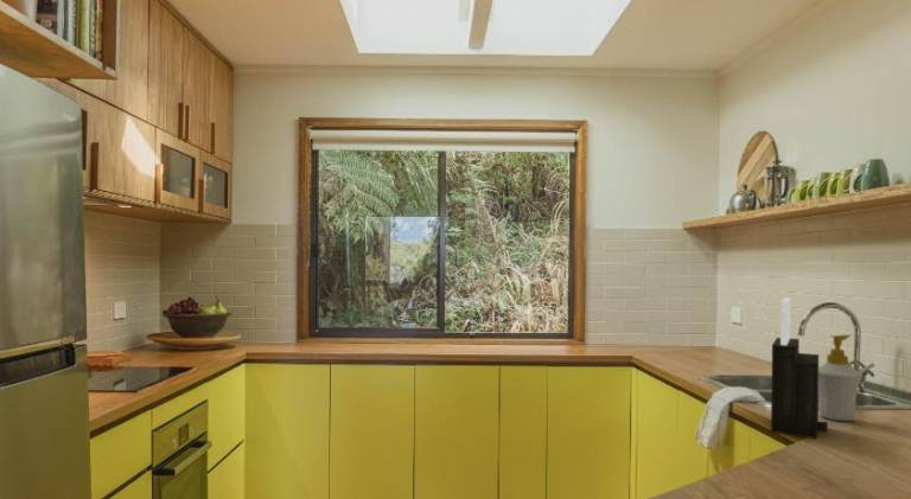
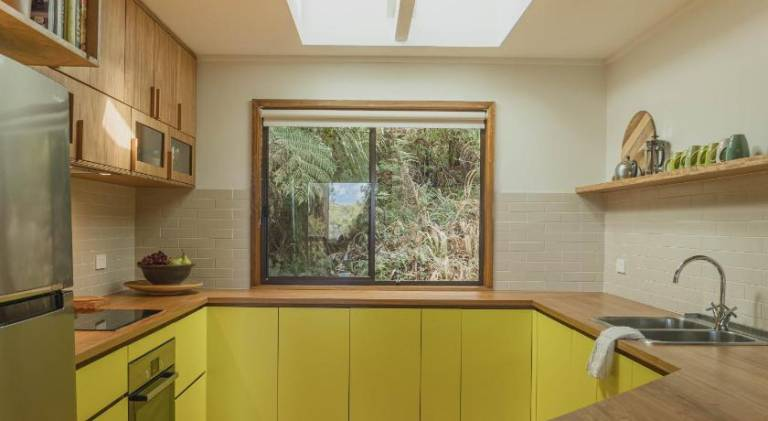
- knife block [770,296,829,440]
- soap bottle [818,333,864,422]
